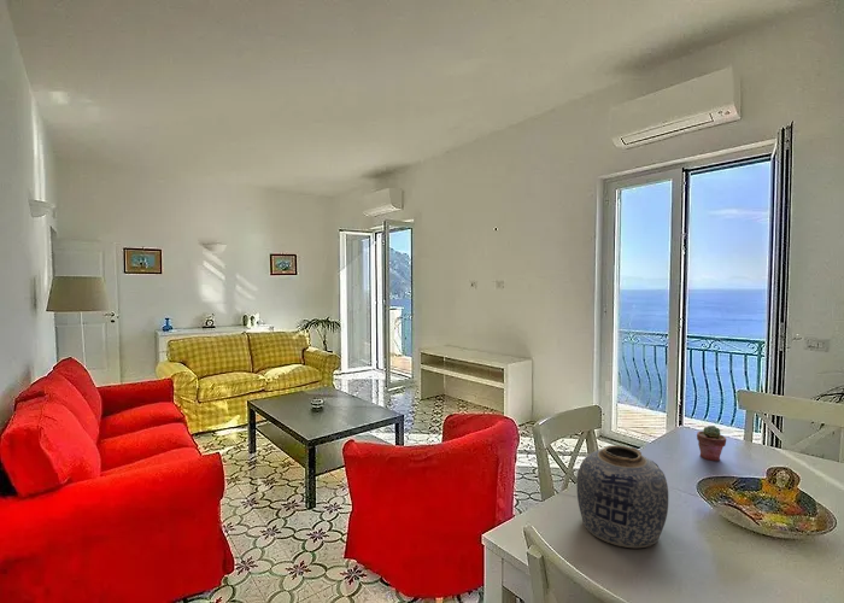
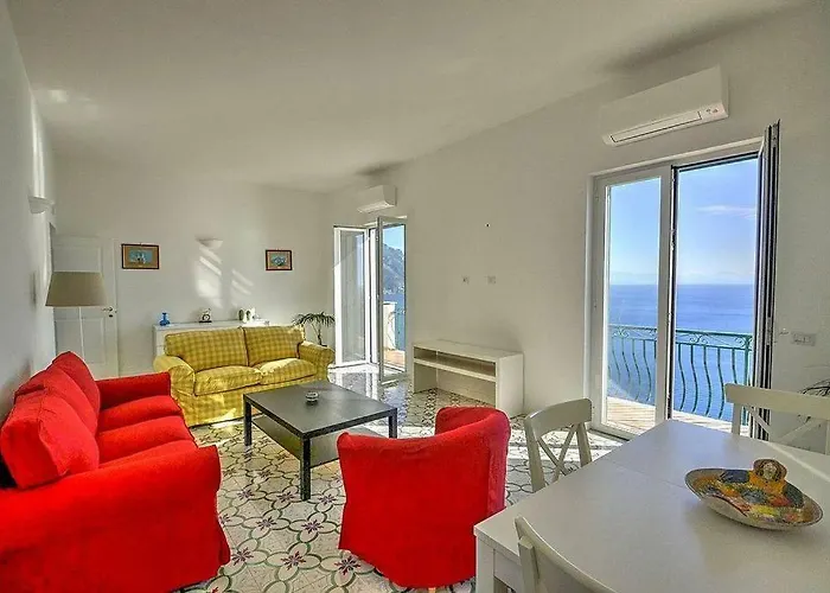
- vase [575,444,669,549]
- potted succulent [696,425,727,462]
